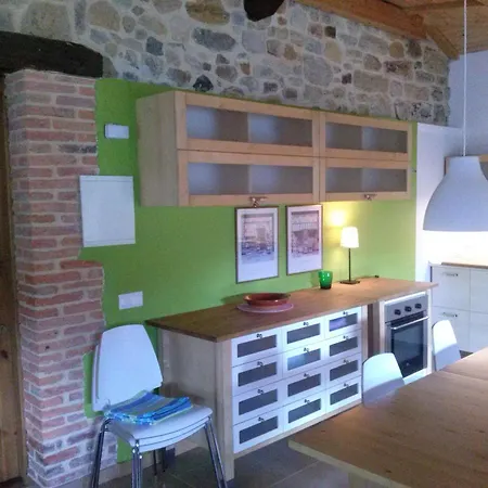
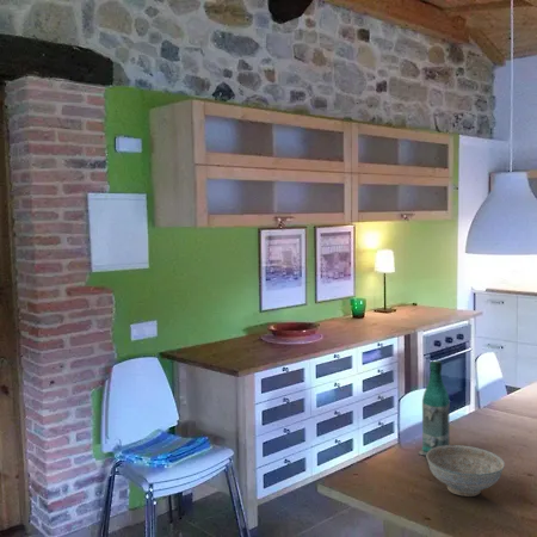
+ bottle [418,359,451,456]
+ decorative bowl [425,444,506,498]
